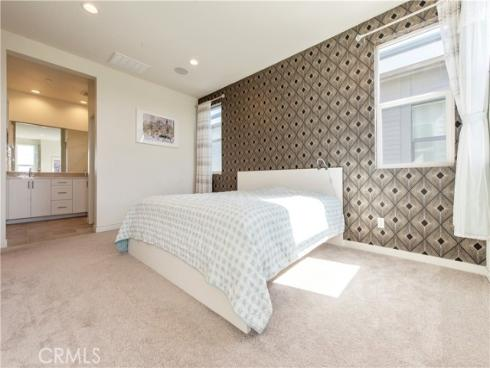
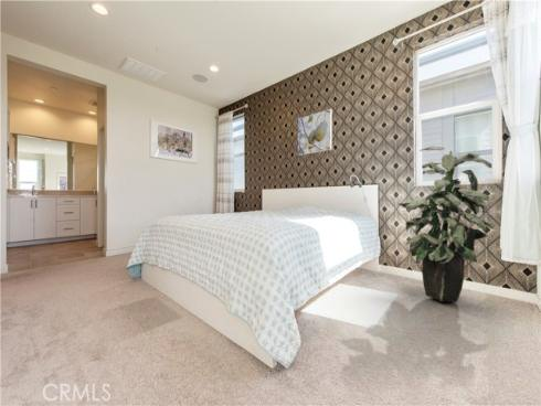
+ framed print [297,108,333,157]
+ indoor plant [397,146,495,303]
